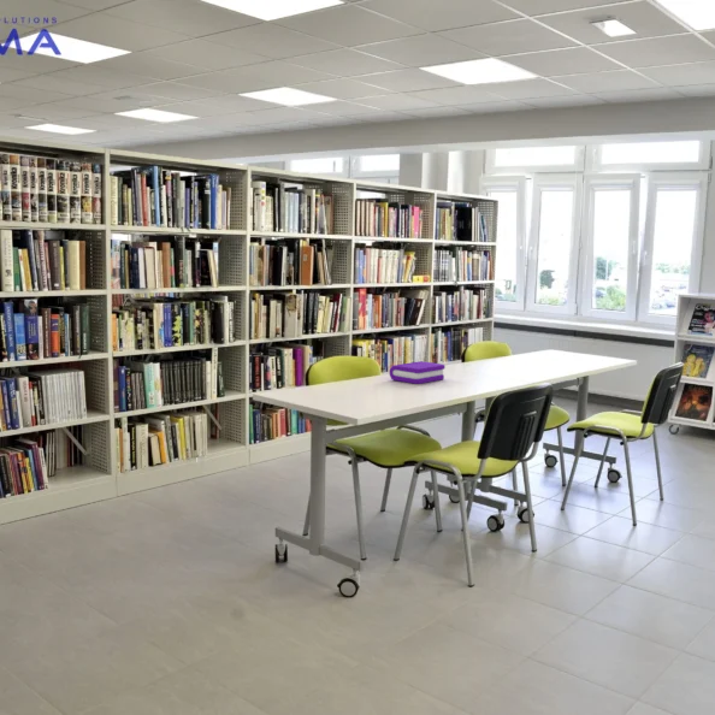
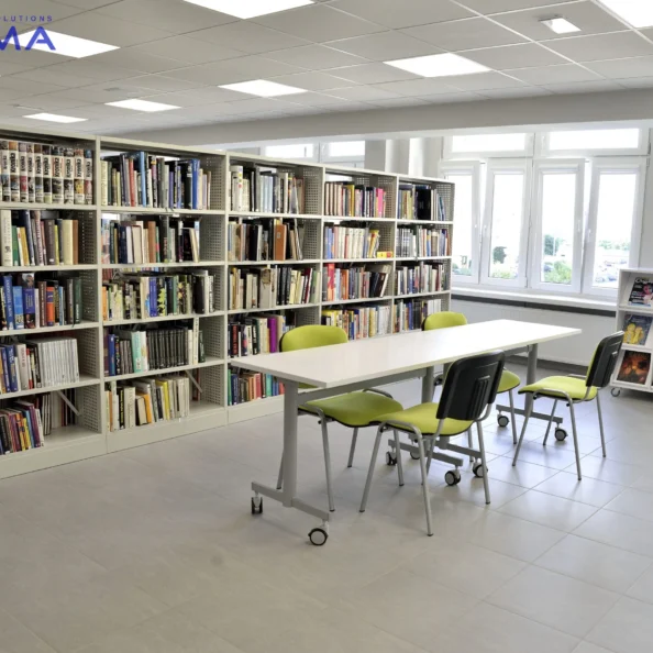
- book [389,360,447,385]
